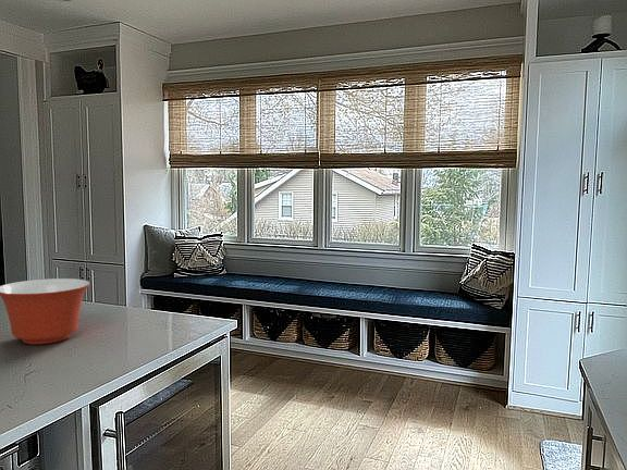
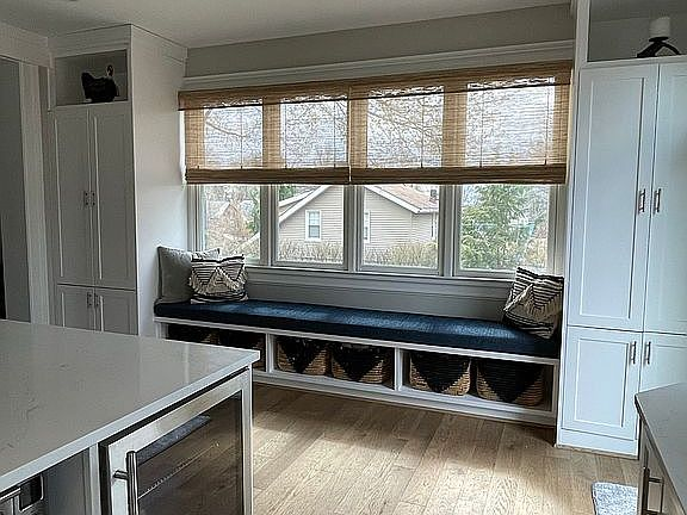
- mixing bowl [0,277,91,345]
